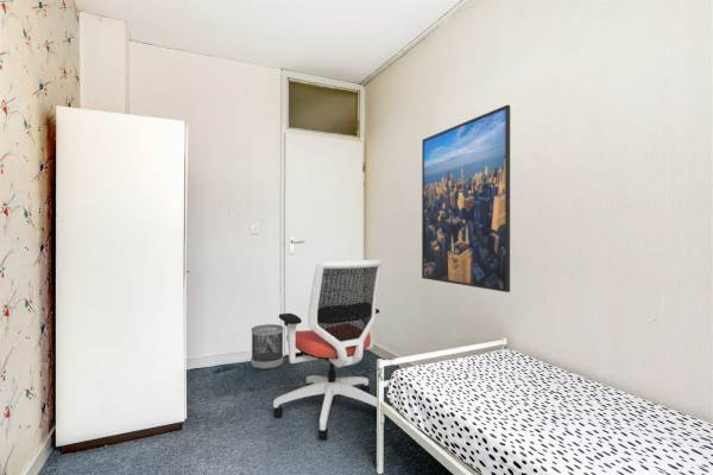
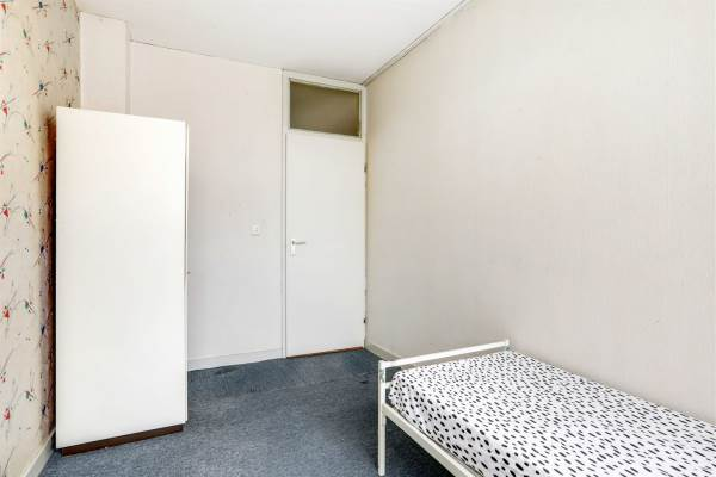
- wastebasket [250,323,284,370]
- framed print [421,103,511,293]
- office chair [272,259,383,441]
